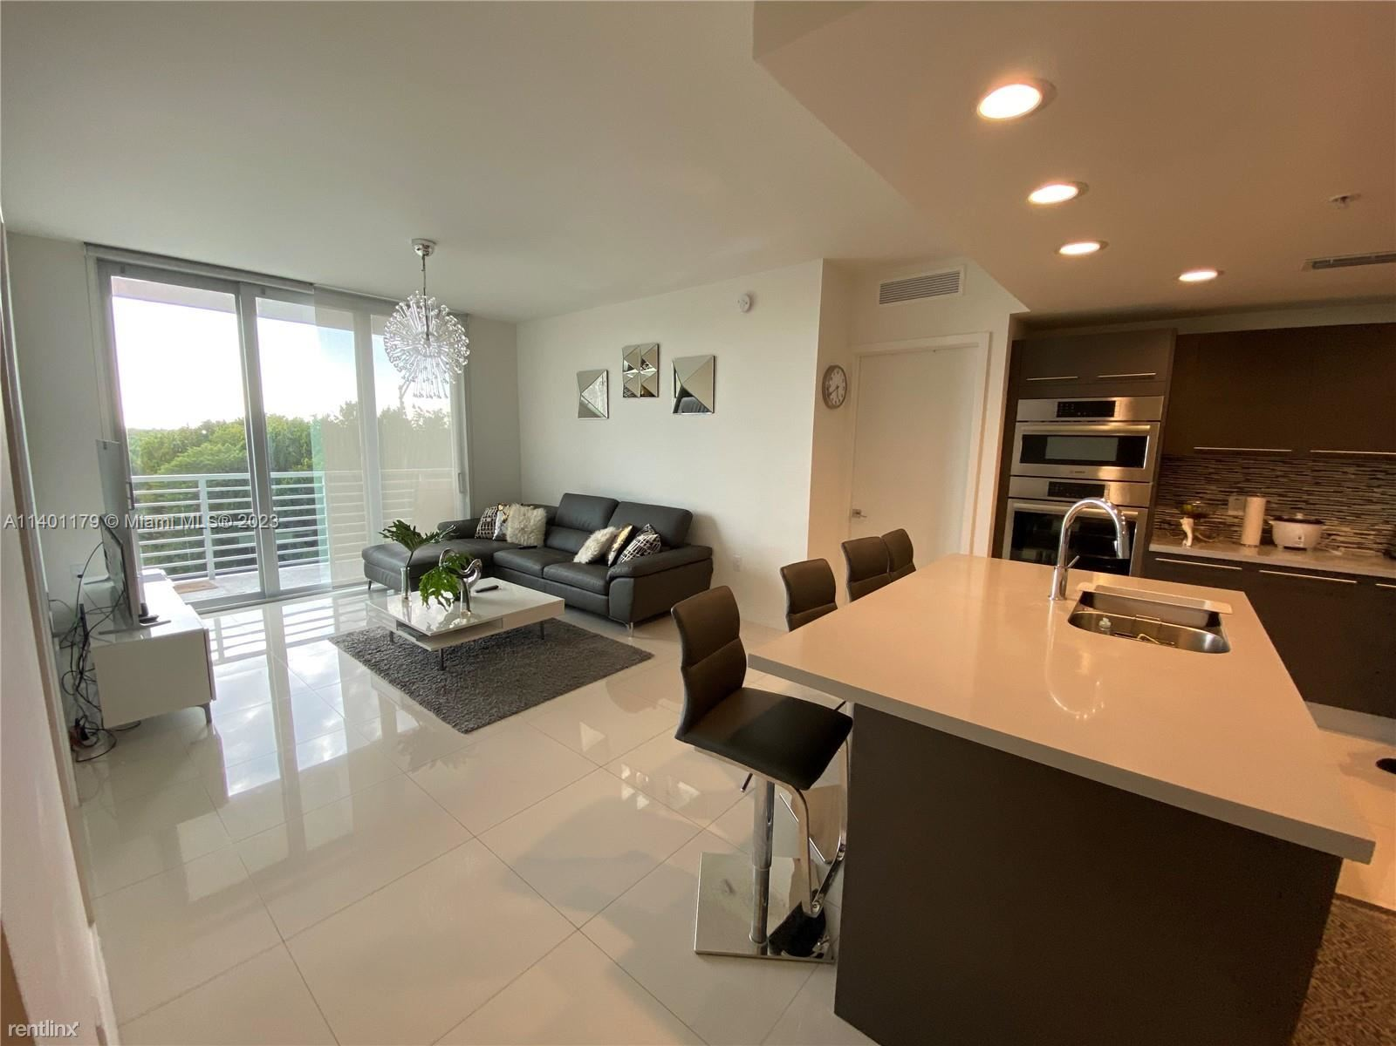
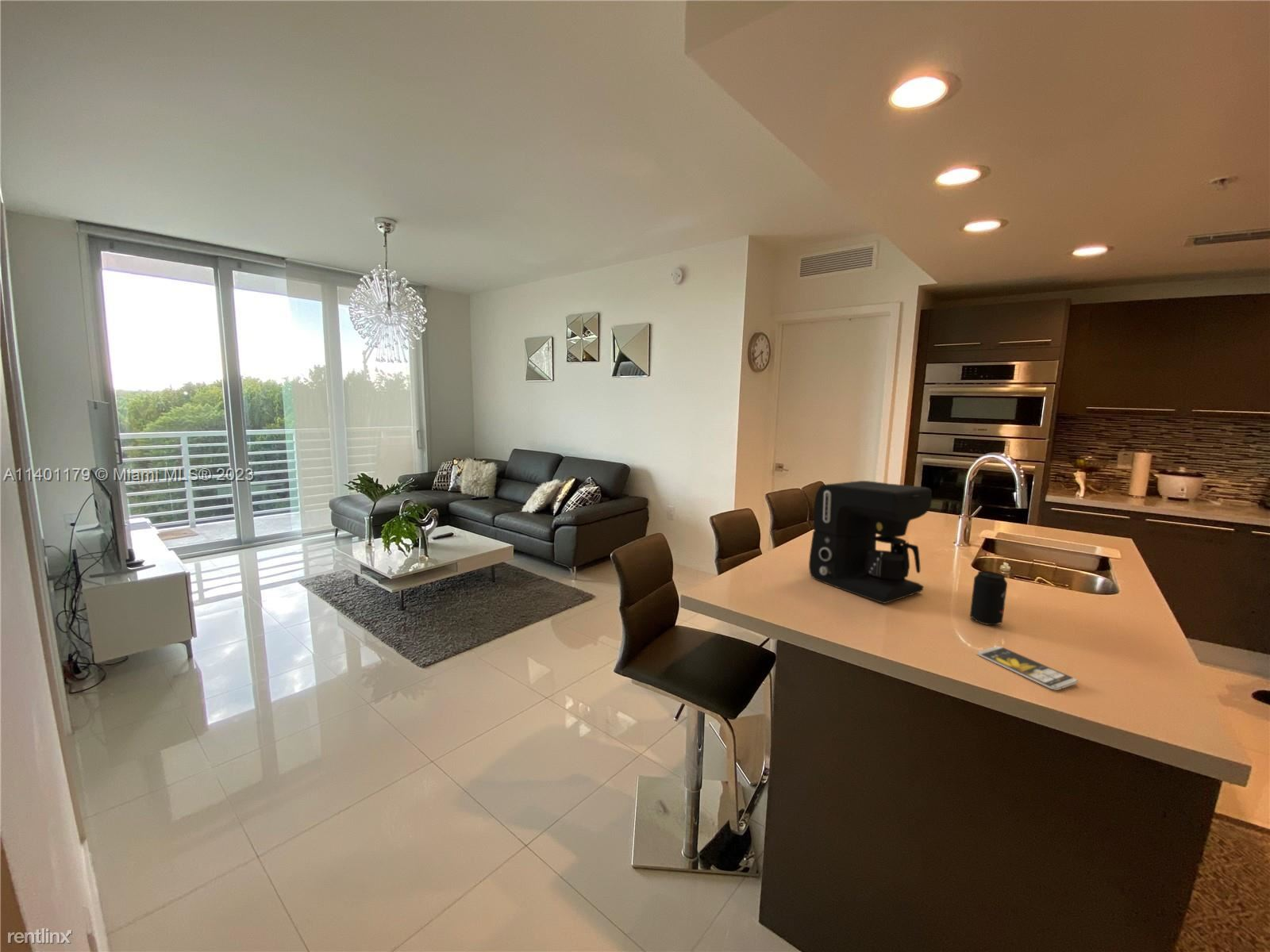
+ beverage can [969,570,1008,626]
+ coffee maker [808,480,933,605]
+ smartphone [976,645,1079,691]
